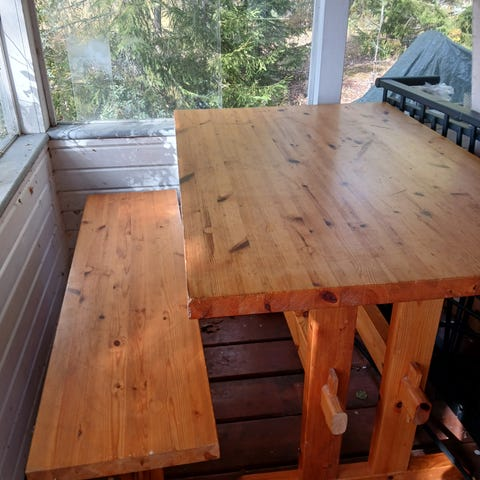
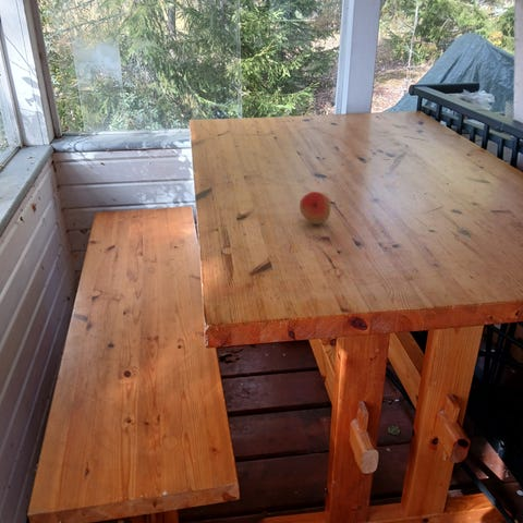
+ fruit [299,191,331,226]
